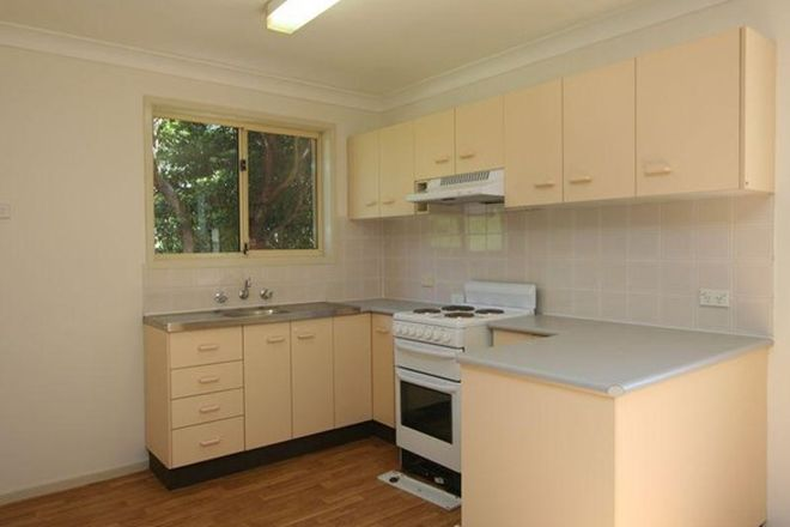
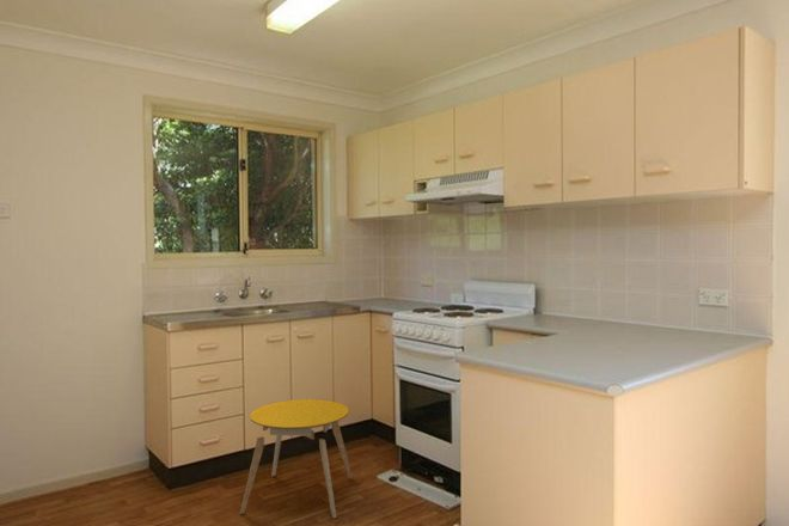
+ stool [239,398,354,519]
